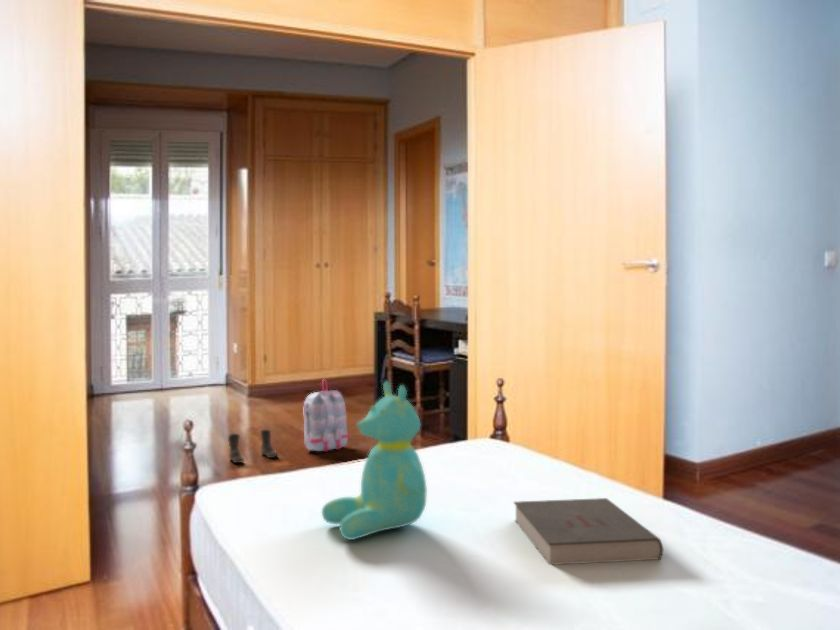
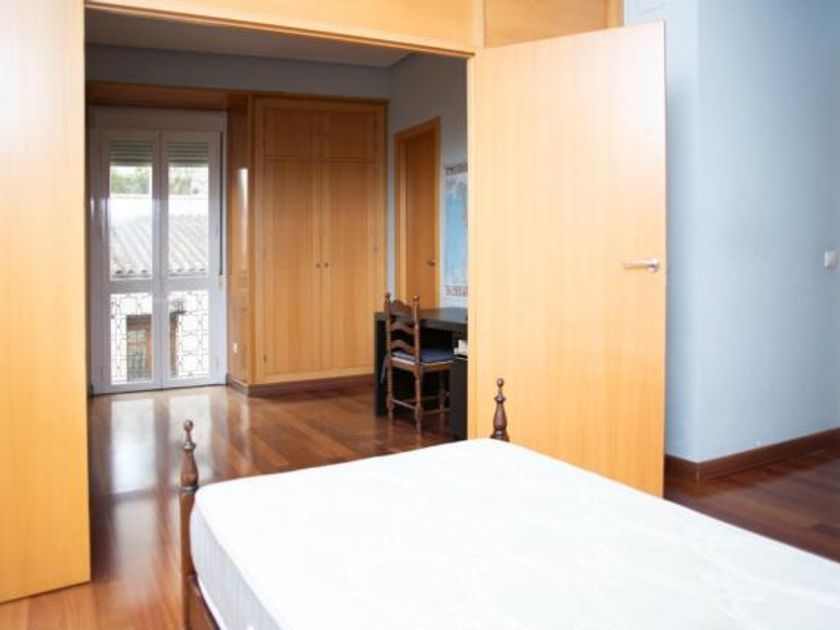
- backpack [303,378,352,453]
- teddy bear [321,380,428,541]
- boots [227,429,279,464]
- book [513,497,664,566]
